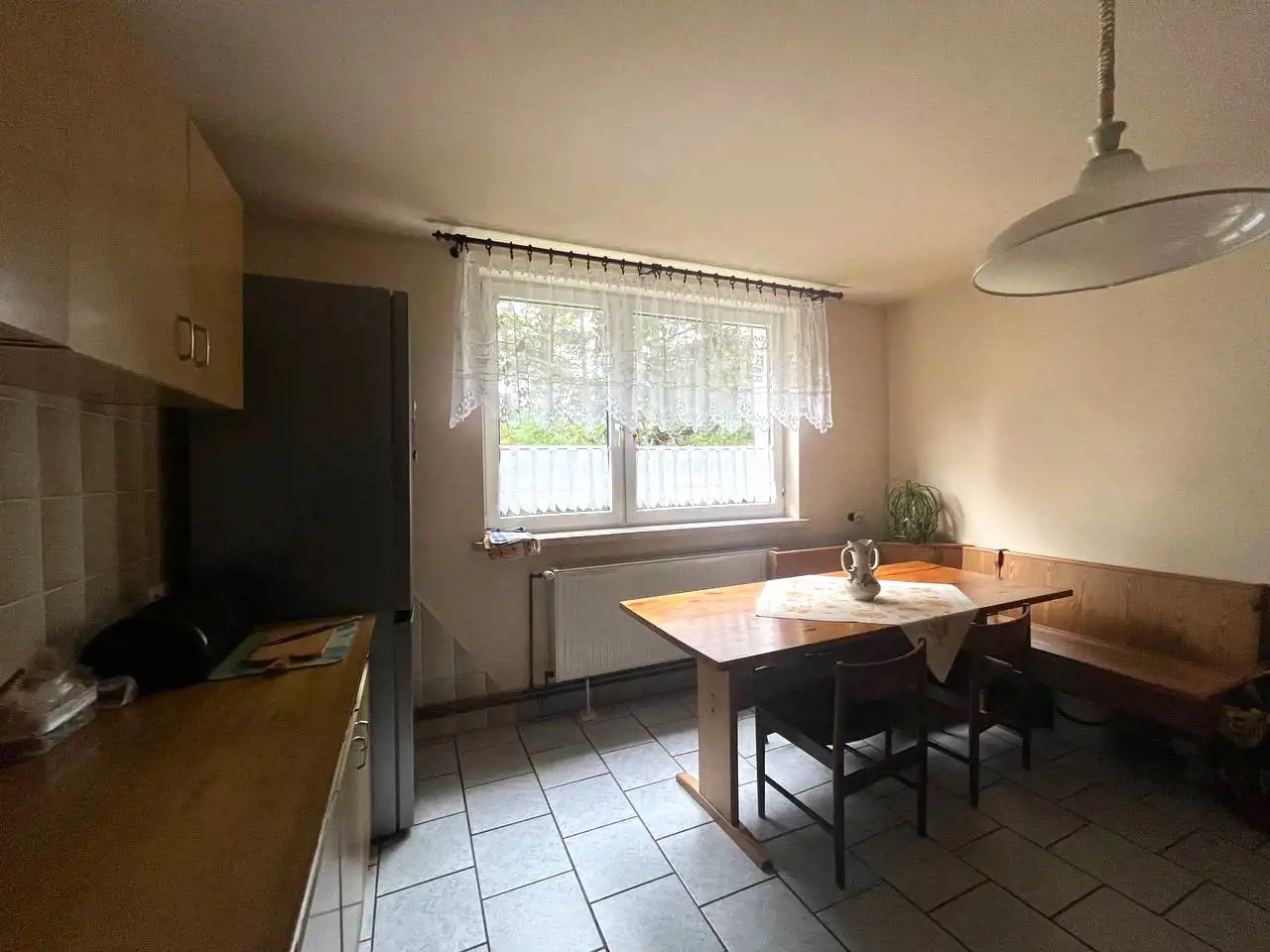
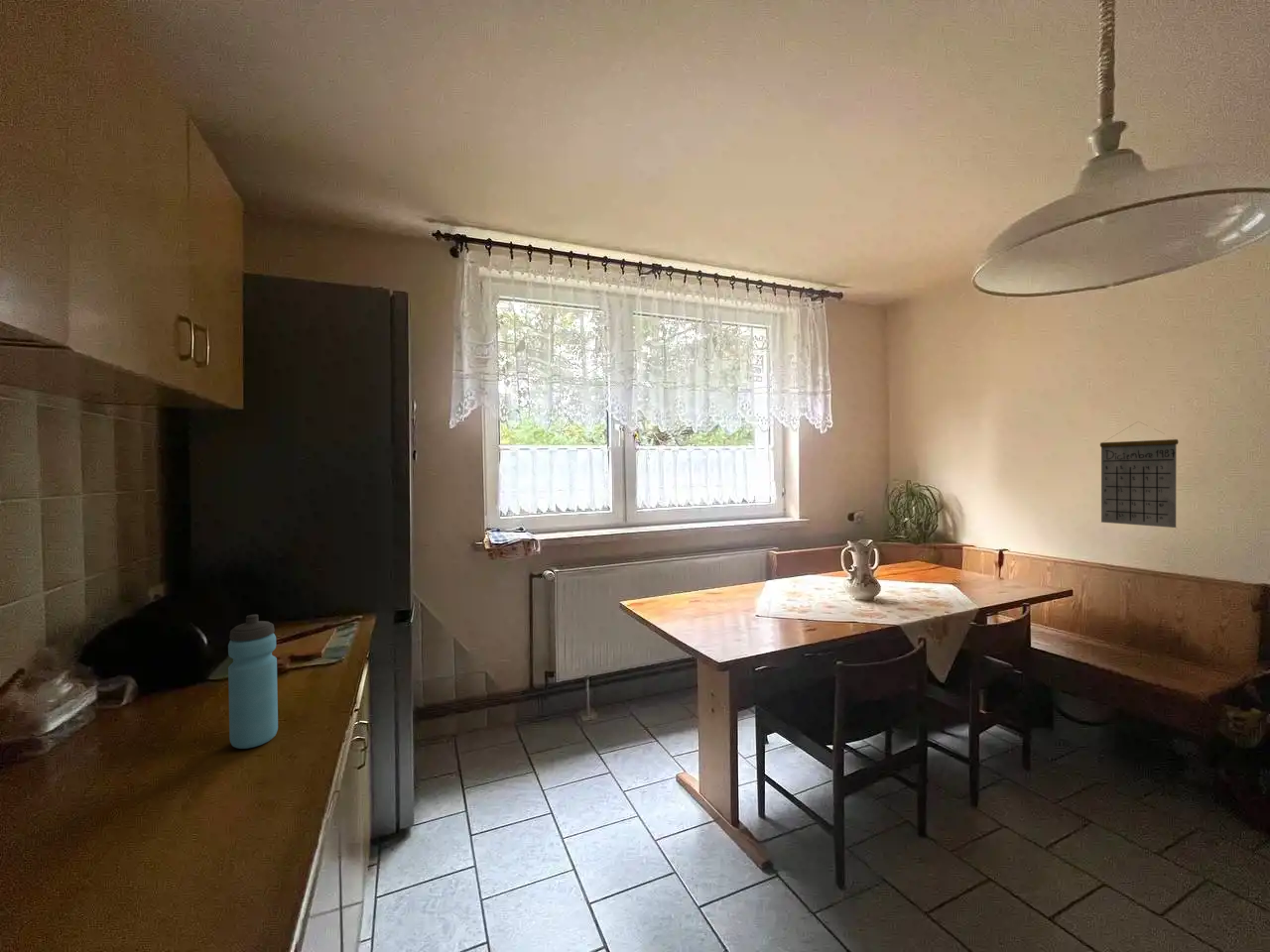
+ water bottle [227,614,279,750]
+ calendar [1099,420,1180,529]
